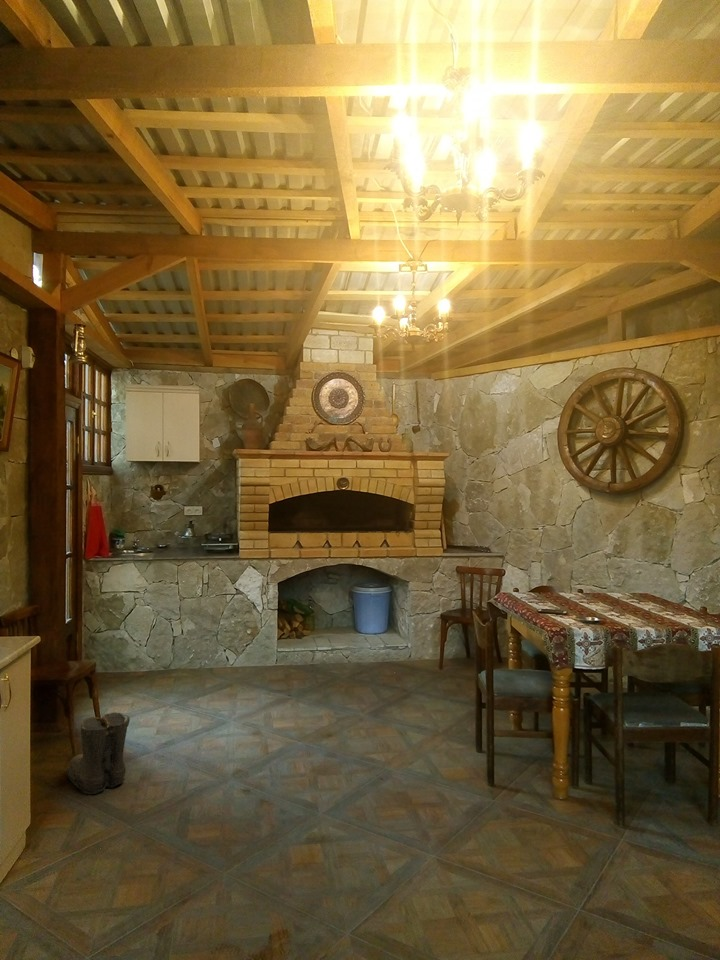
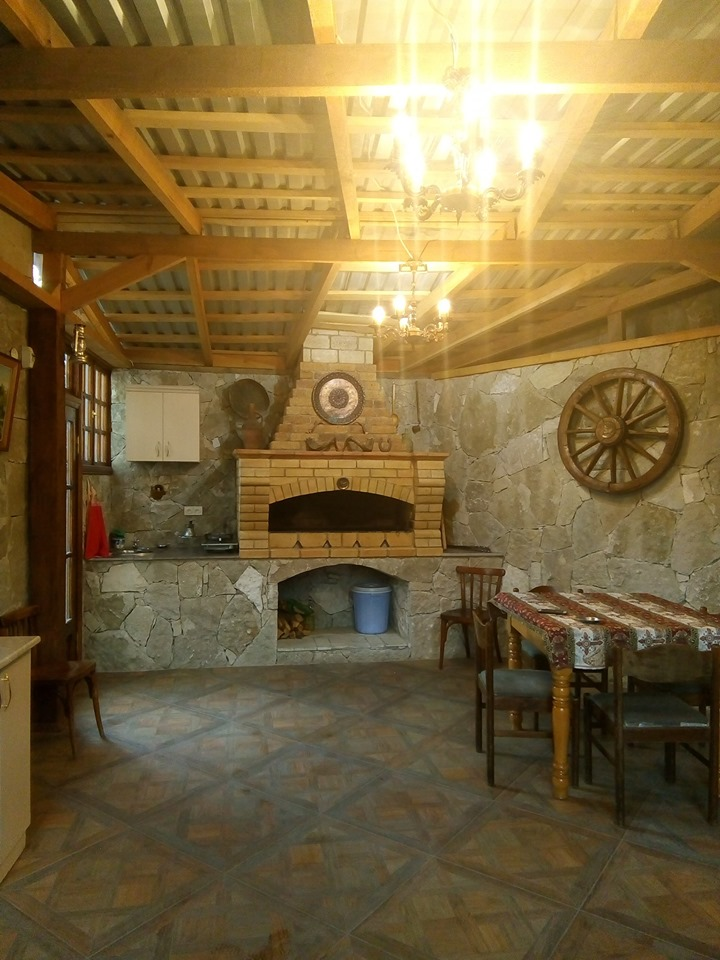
- boots [64,711,131,795]
